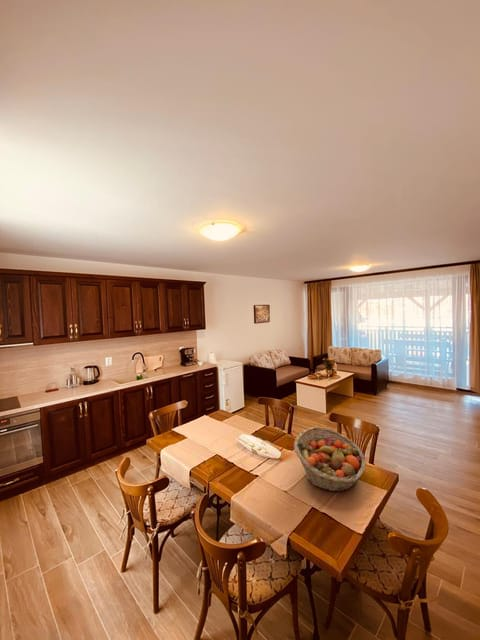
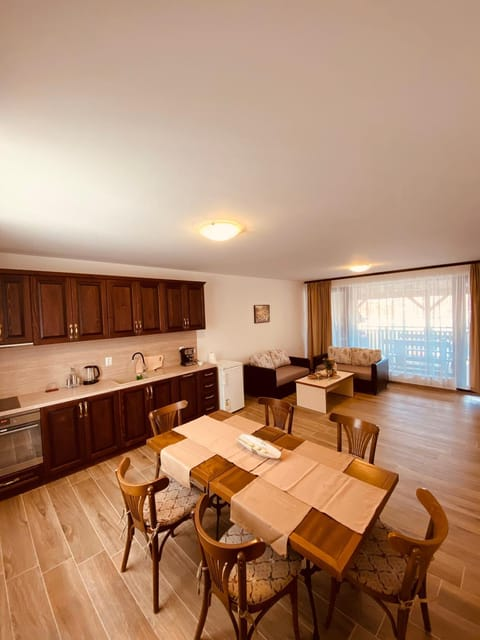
- fruit basket [293,426,367,493]
